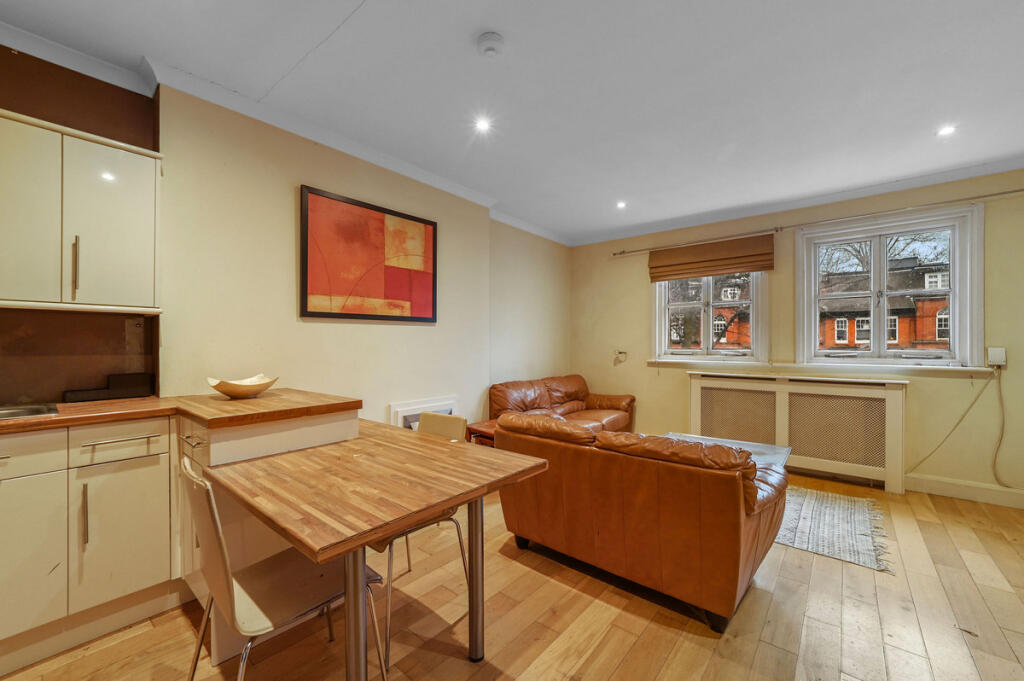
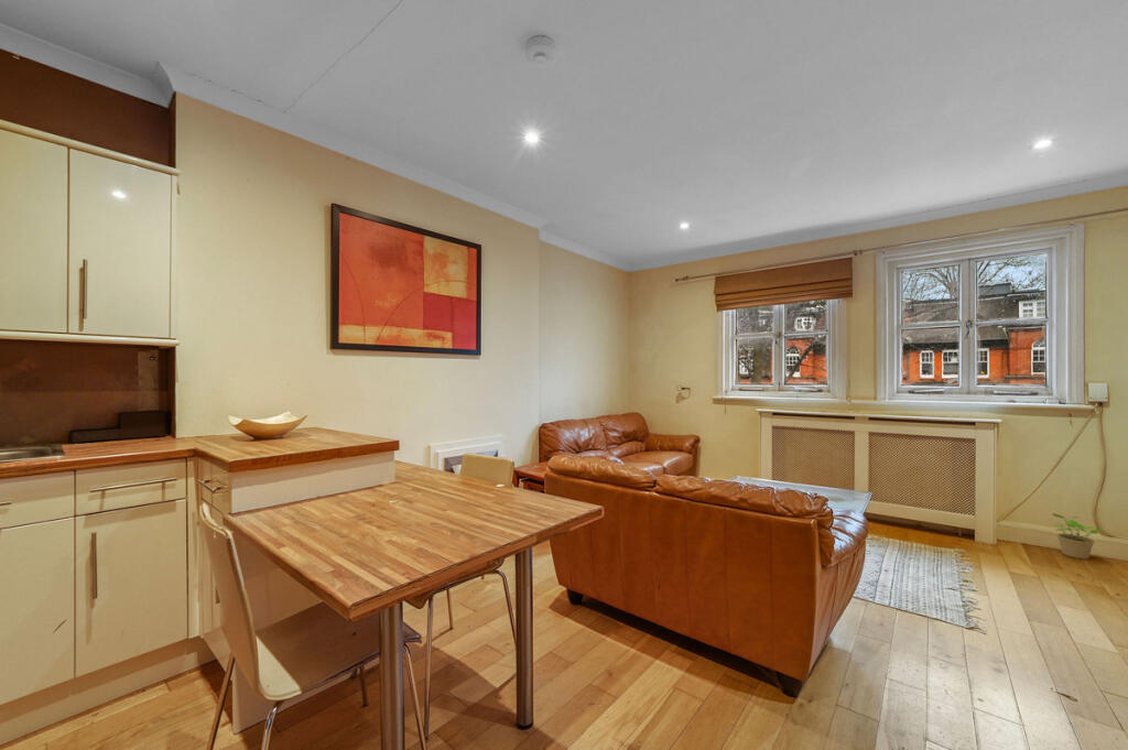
+ potted plant [1050,512,1105,561]
